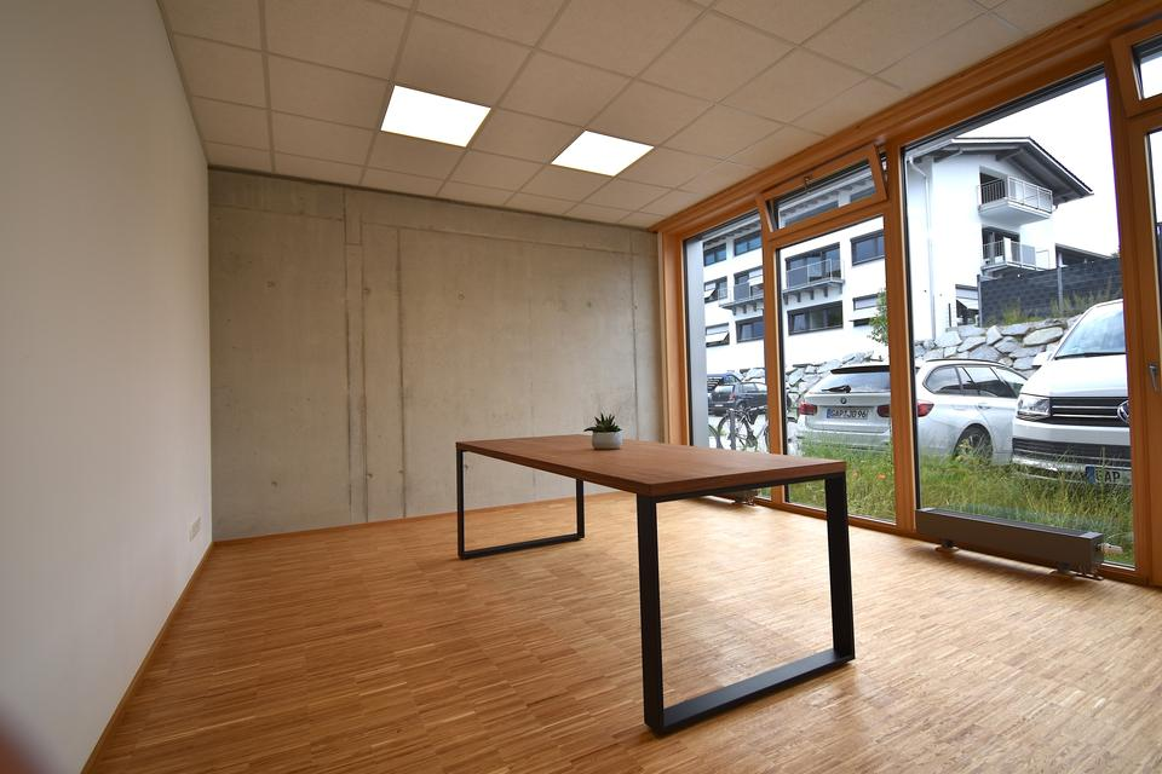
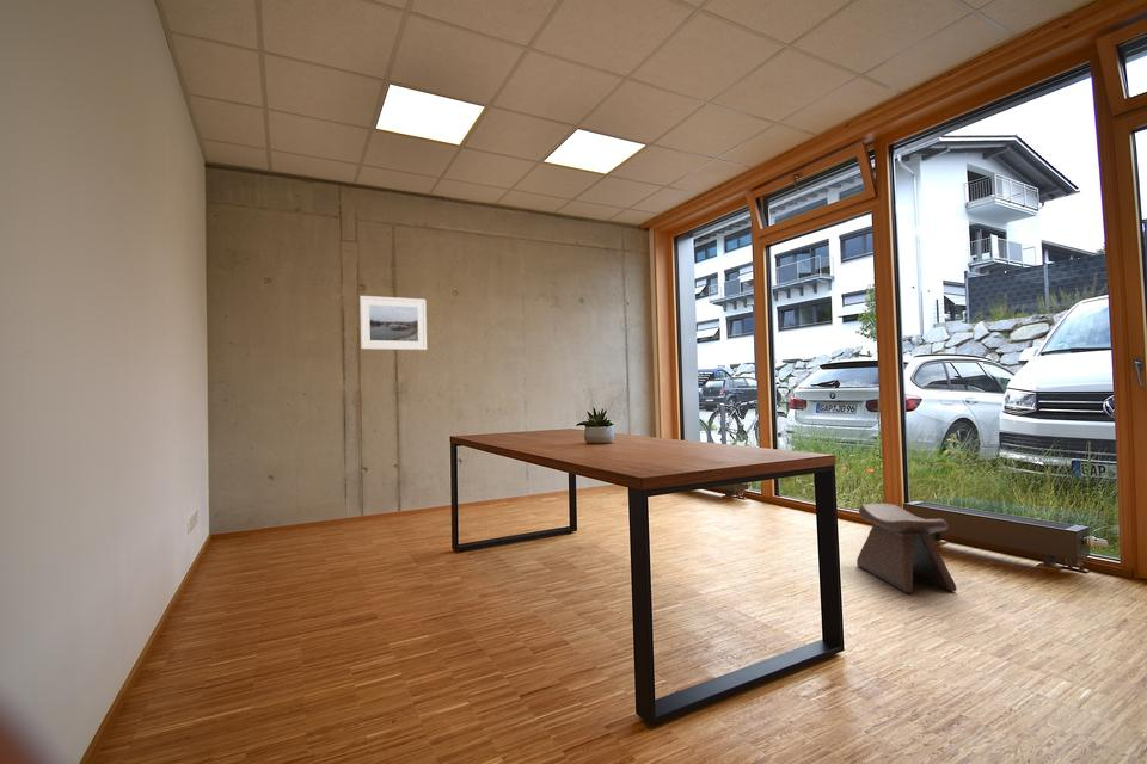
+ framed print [358,295,428,351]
+ stool [855,503,957,594]
